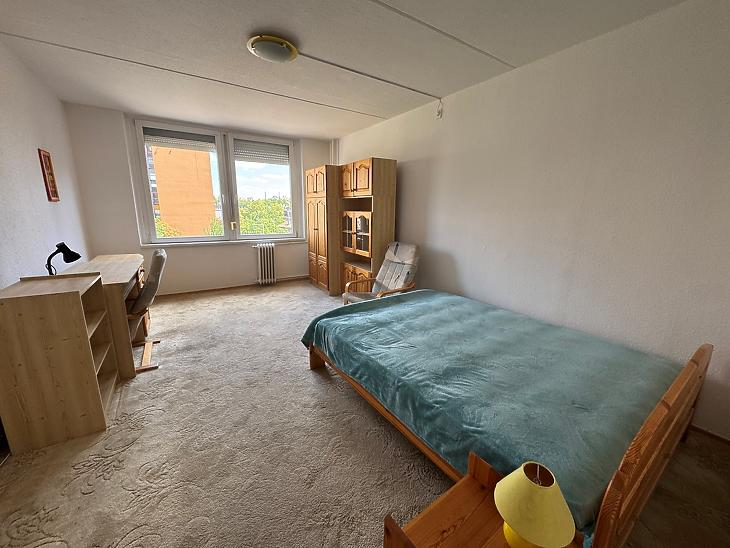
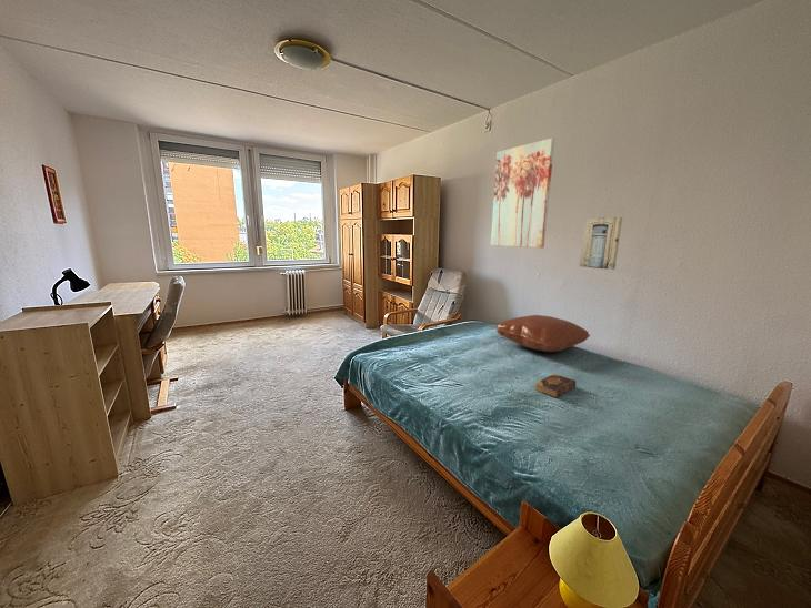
+ pillow [494,314,591,353]
+ book [534,373,577,399]
+ wall art [579,216,623,271]
+ wall art [490,136,555,250]
